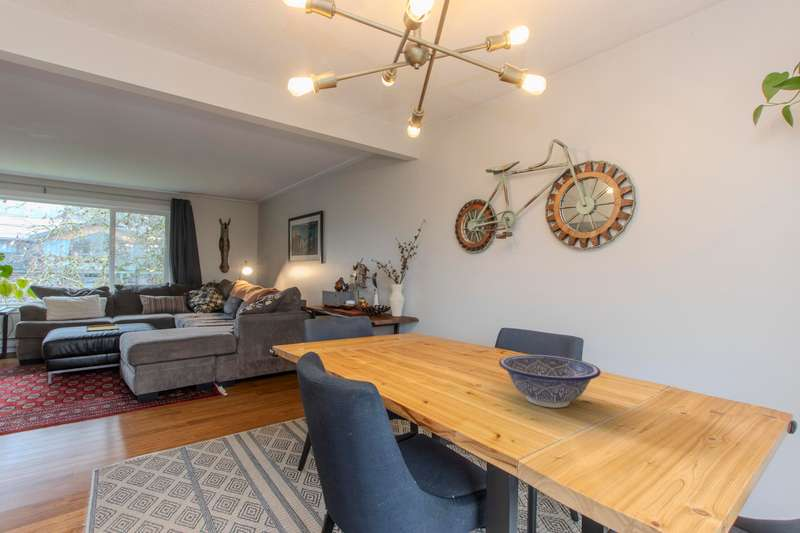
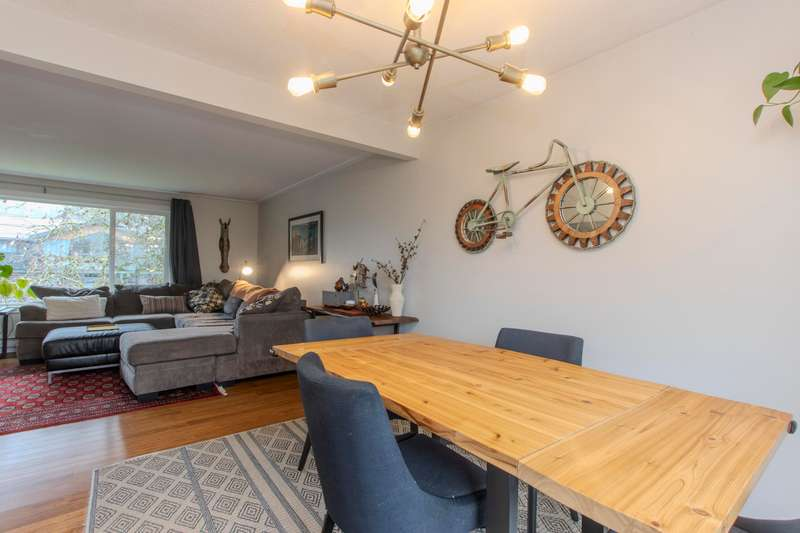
- decorative bowl [498,354,602,409]
